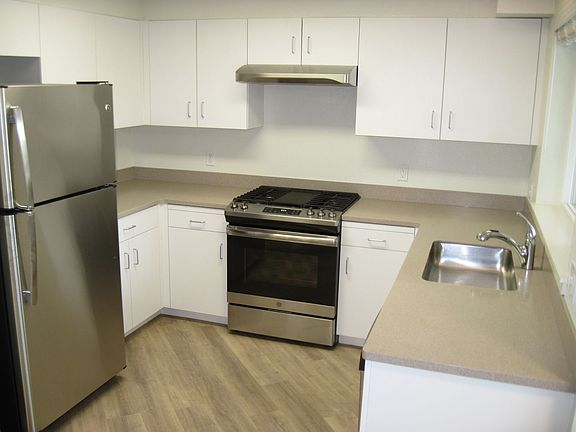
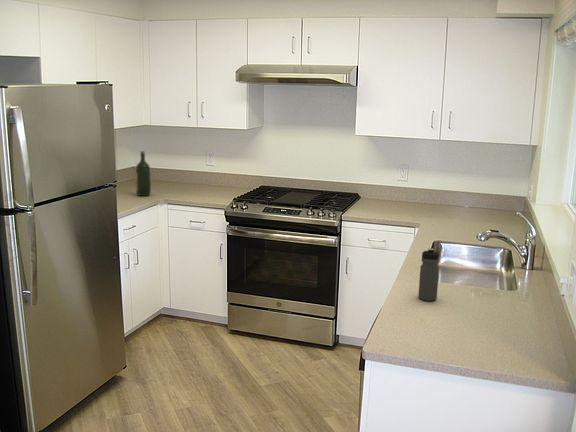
+ wine bottle [134,150,152,197]
+ water bottle [417,247,440,302]
